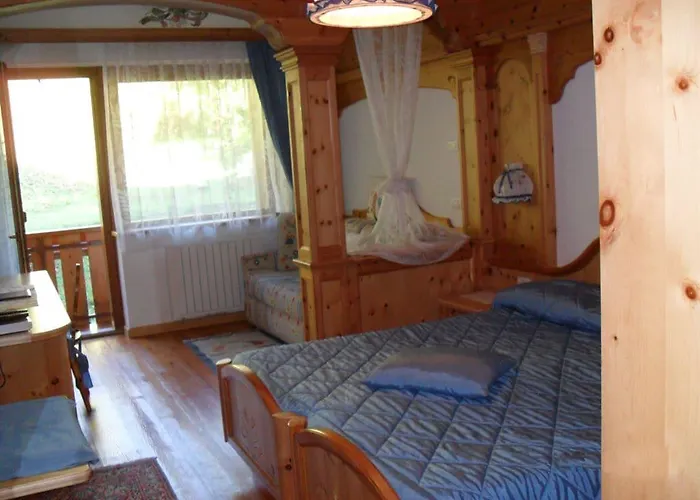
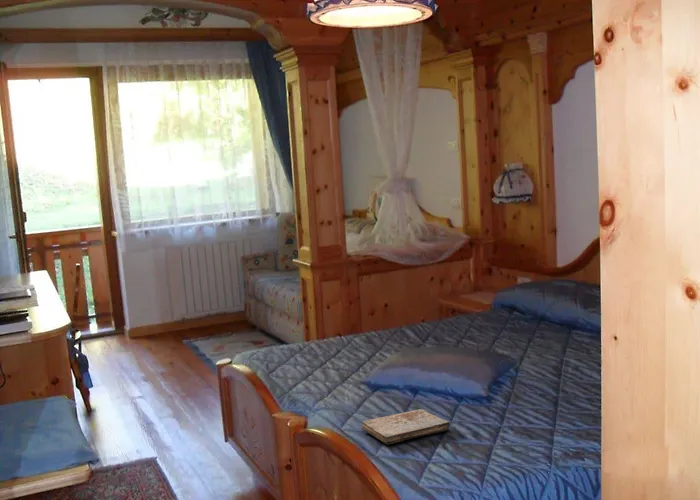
+ book [361,408,451,445]
